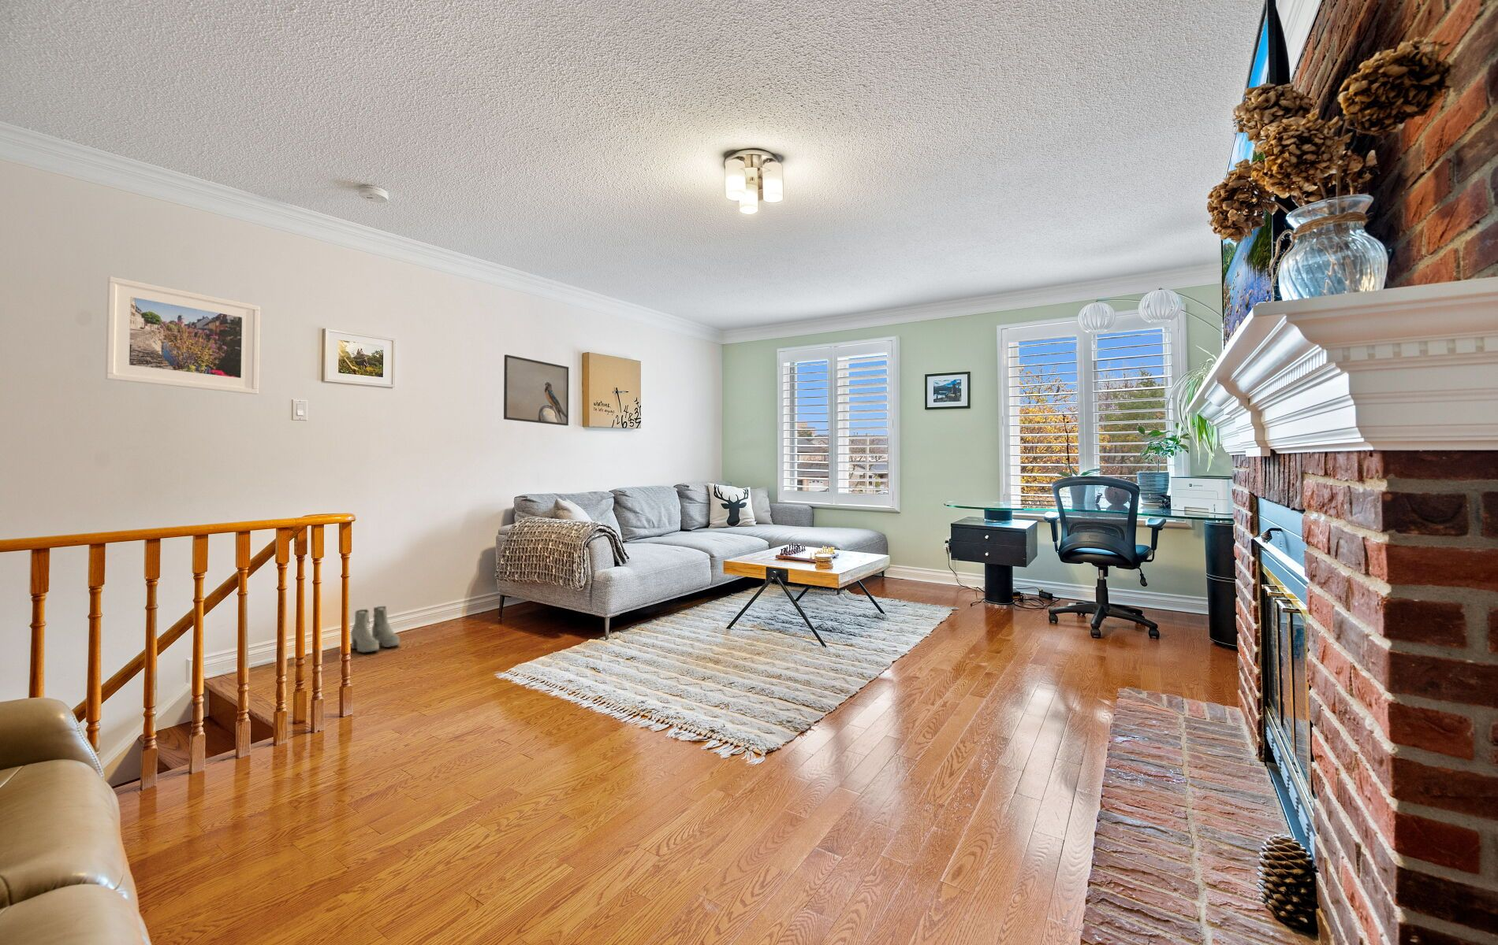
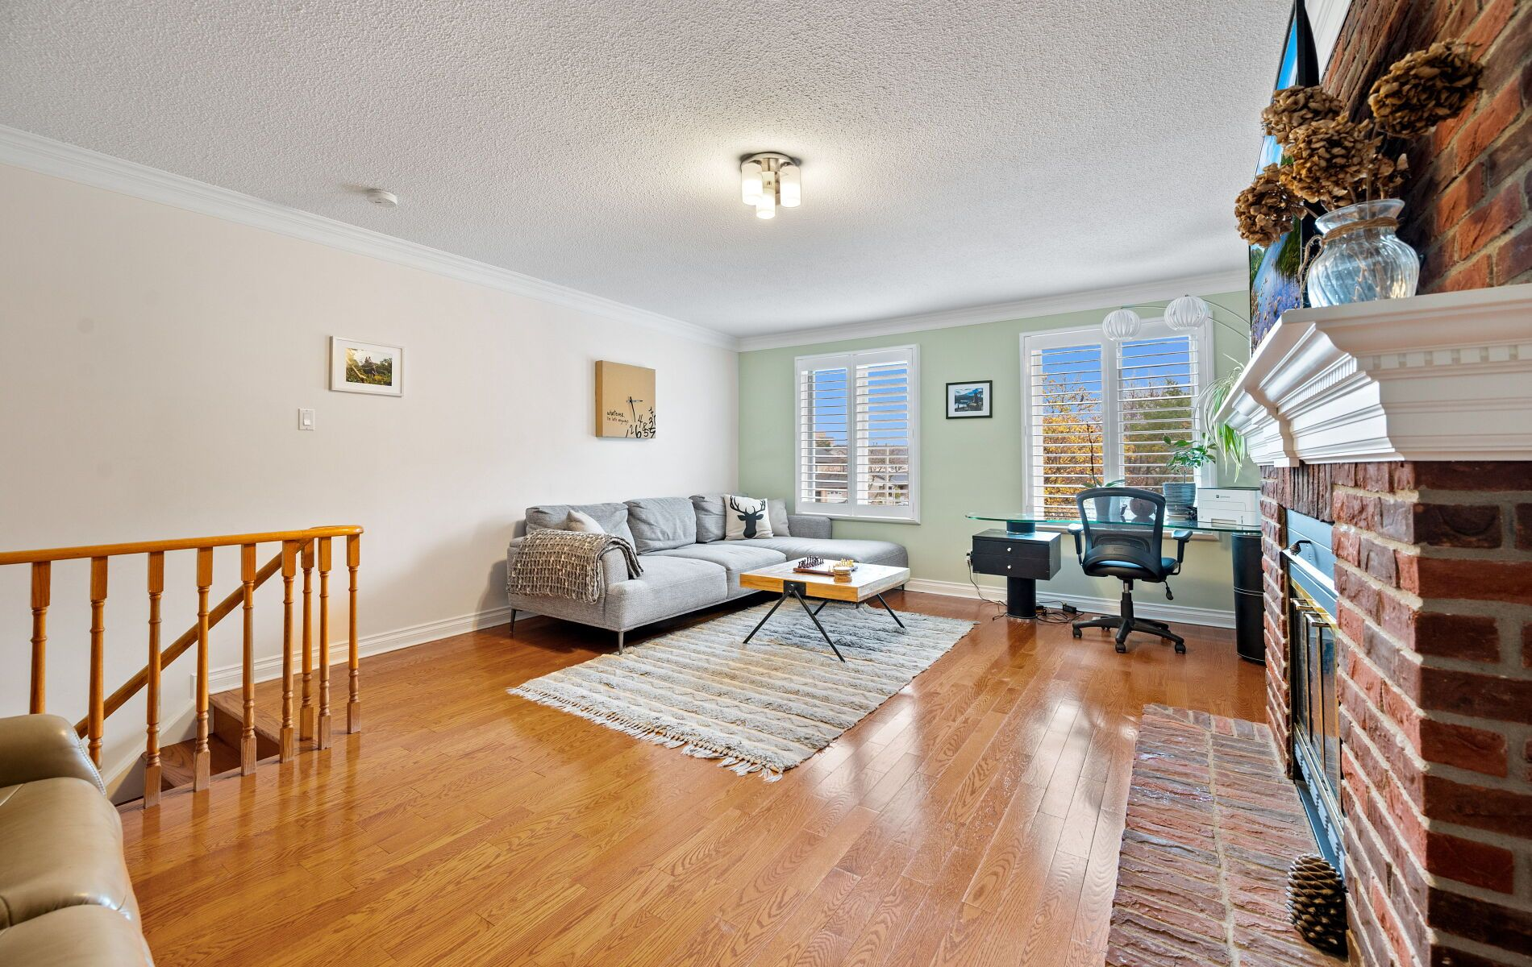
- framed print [503,354,570,427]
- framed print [105,275,261,395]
- boots [350,605,401,653]
